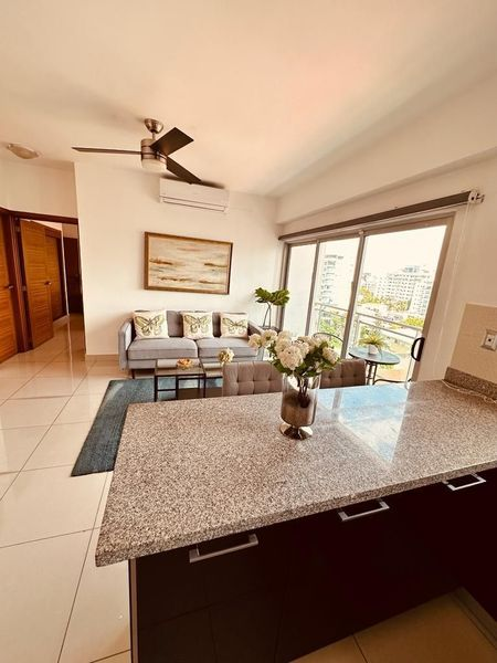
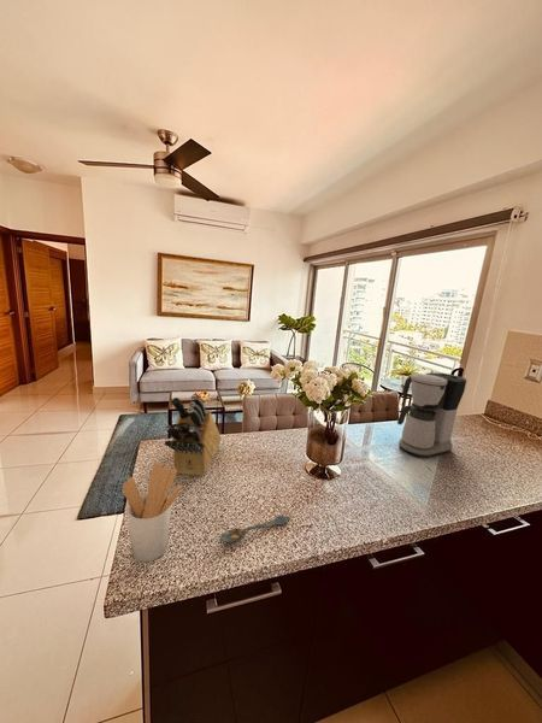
+ coffee maker [396,371,467,459]
+ utensil holder [122,463,181,563]
+ knife block [164,394,222,477]
+ spoon [219,515,291,543]
